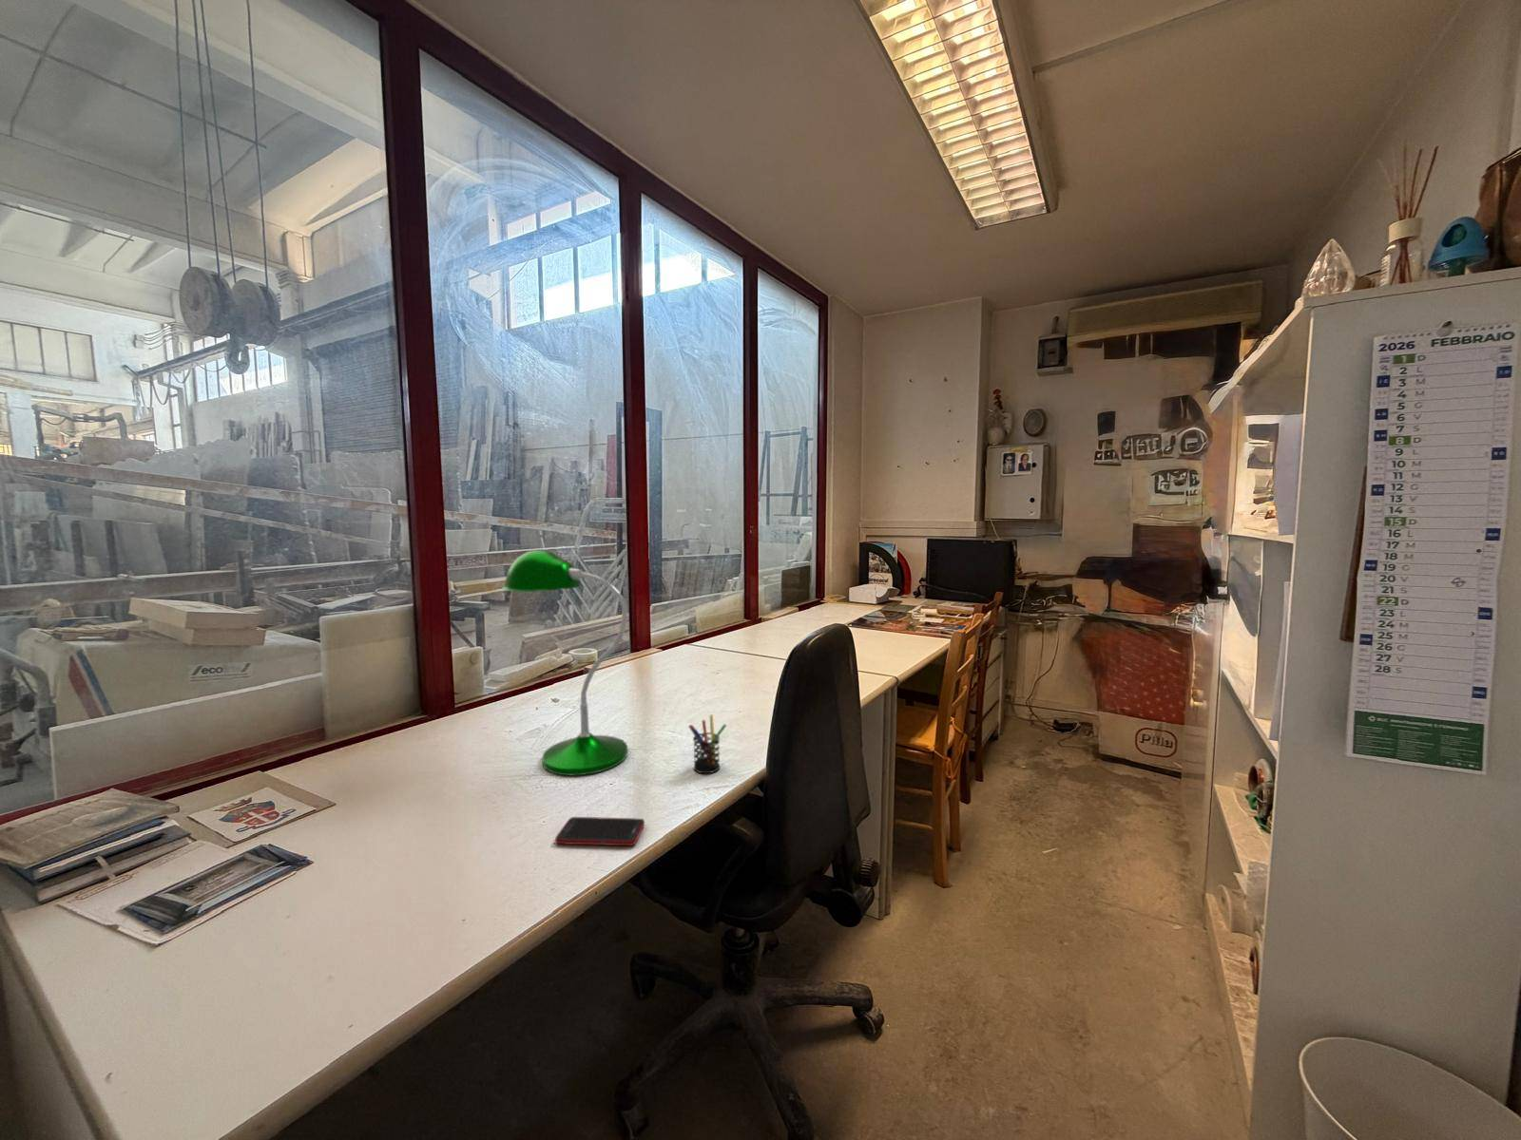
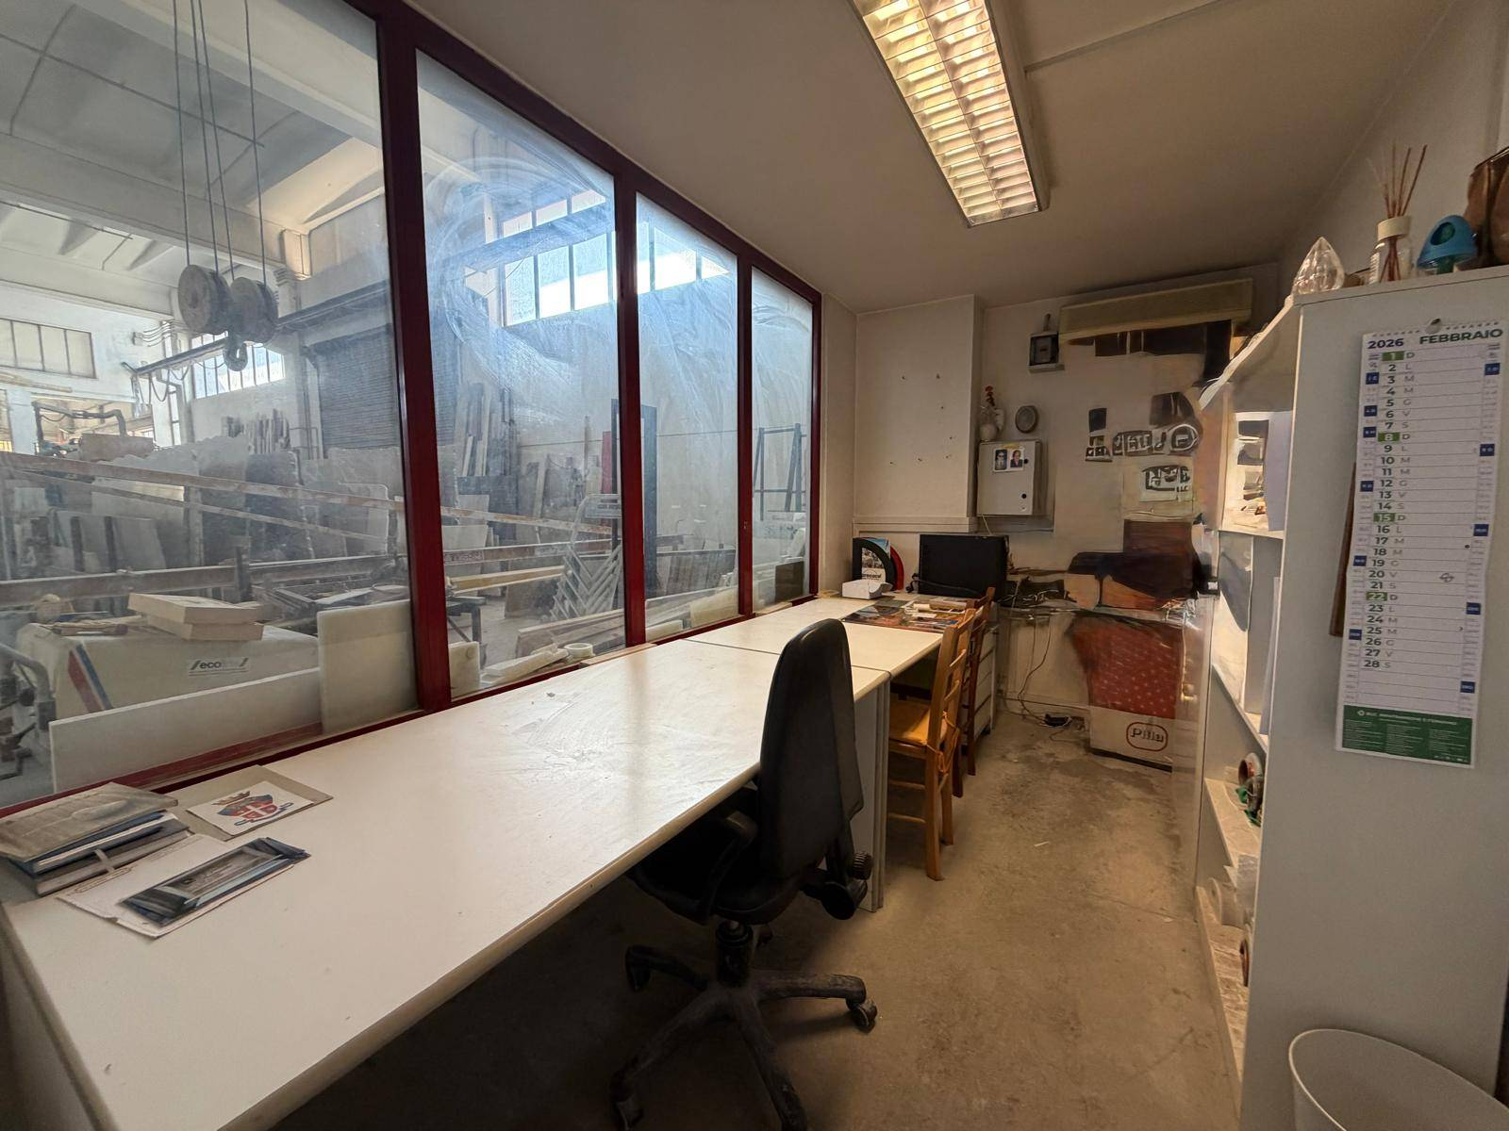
- cell phone [555,815,646,847]
- pen holder [689,715,727,775]
- desk lamp [501,550,629,776]
